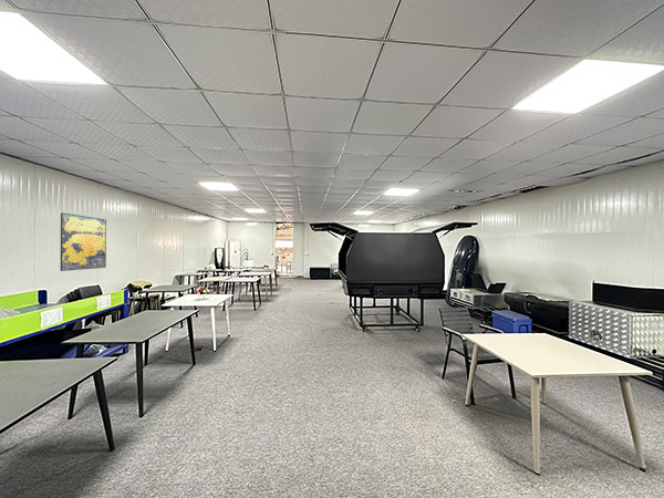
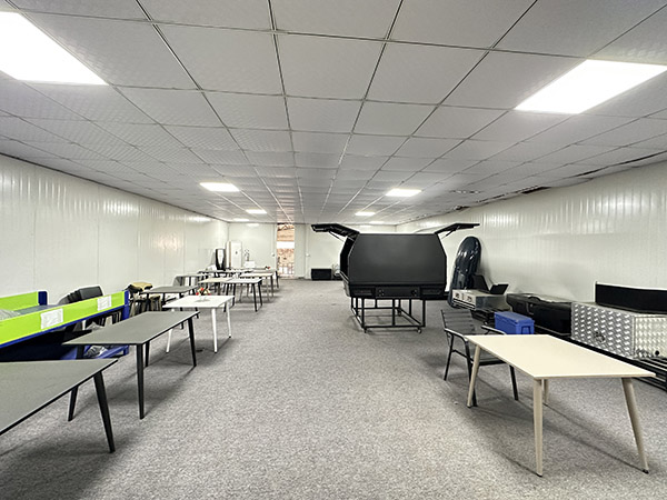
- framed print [60,211,107,272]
